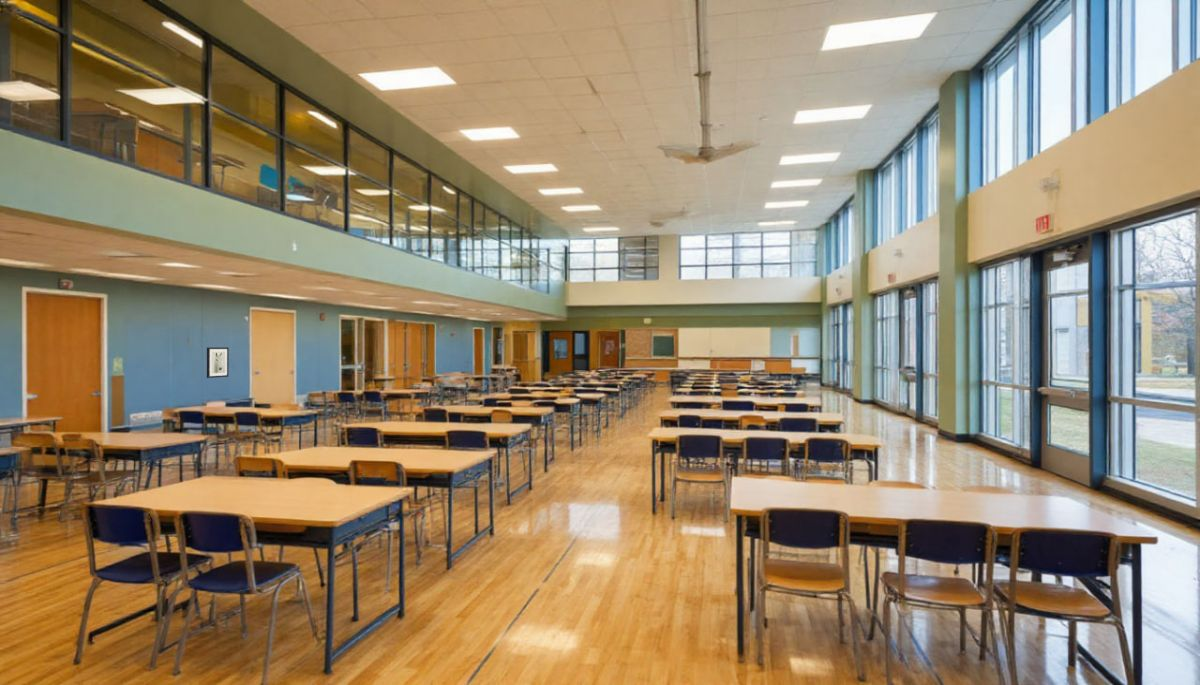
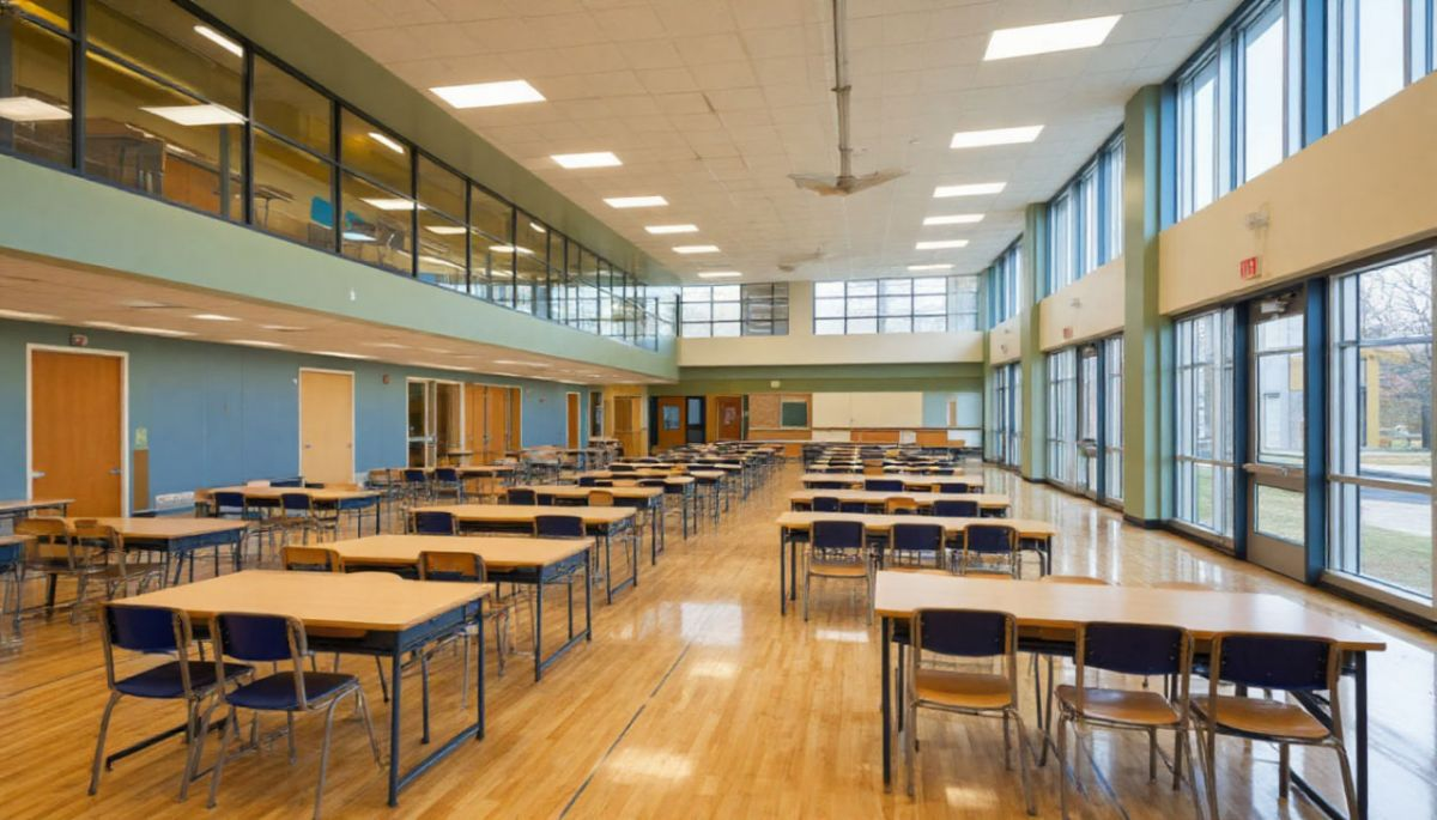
- wall art [206,346,230,379]
